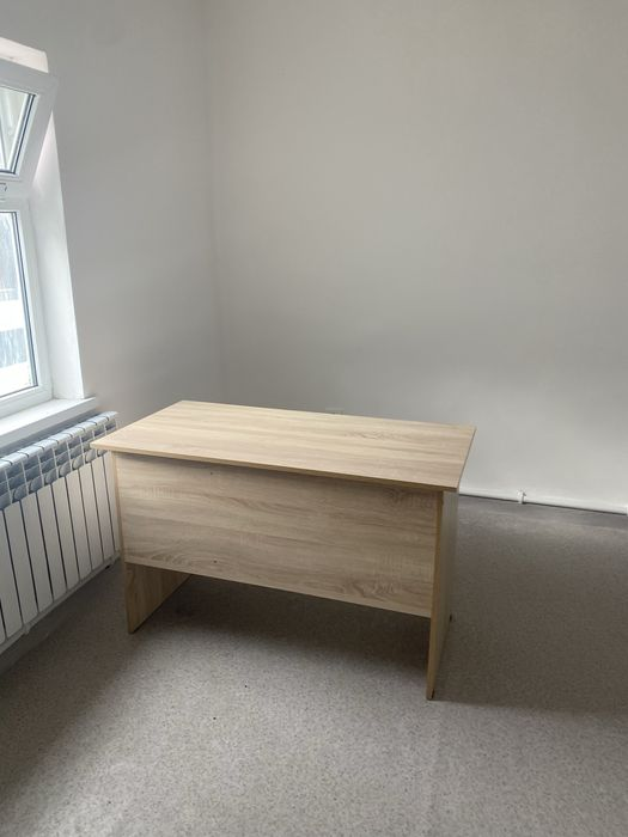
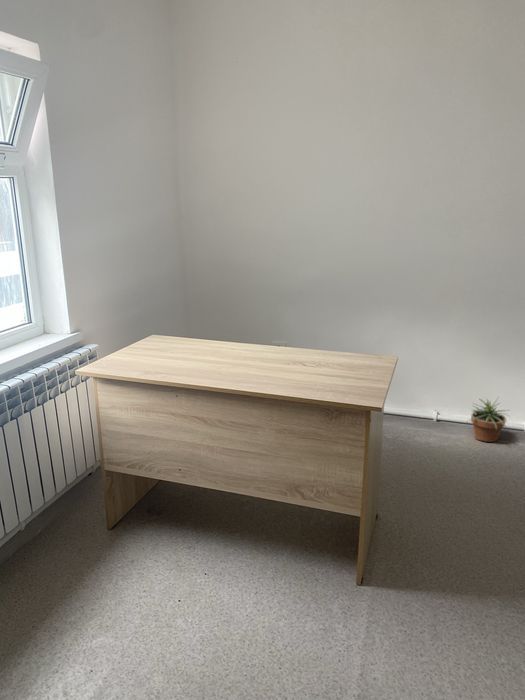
+ potted plant [467,396,511,443]
